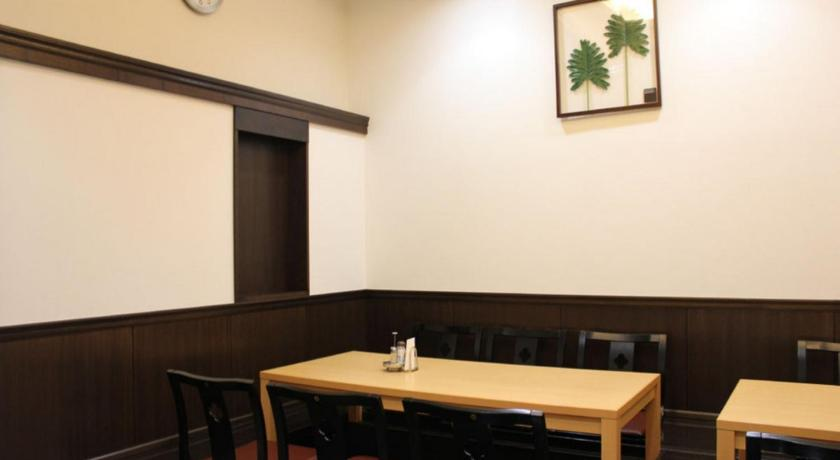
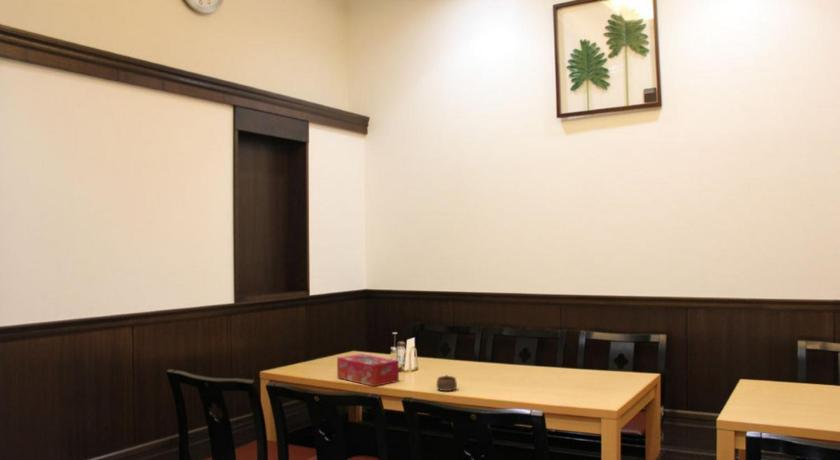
+ cup [436,374,458,392]
+ tissue box [336,353,400,387]
